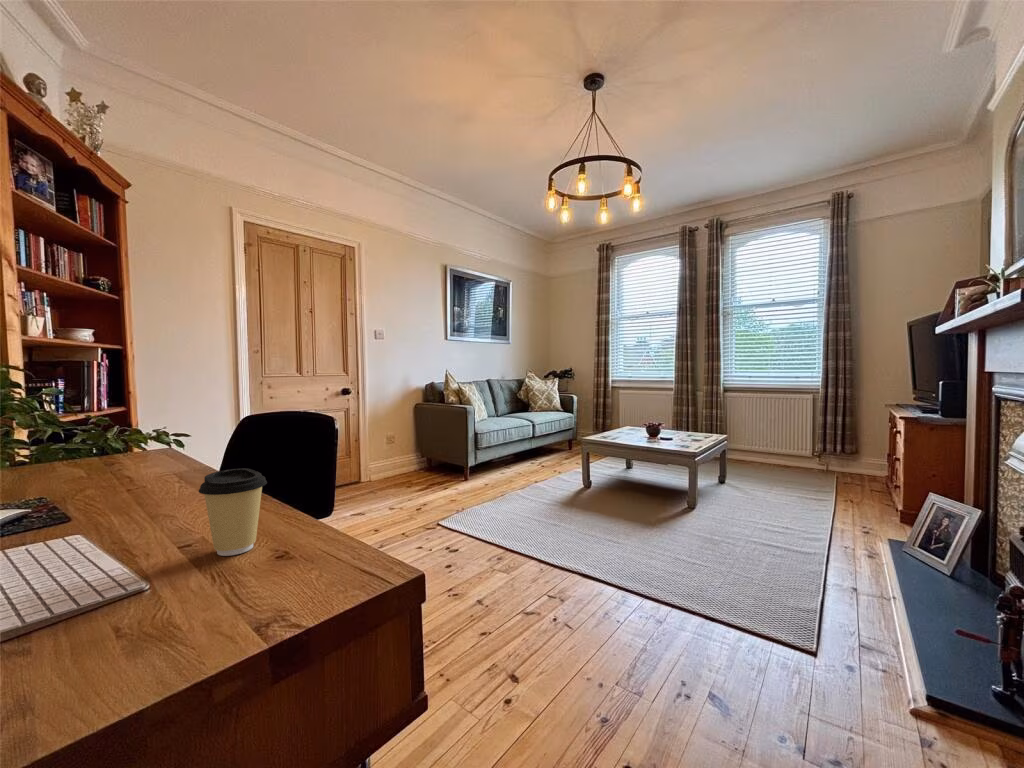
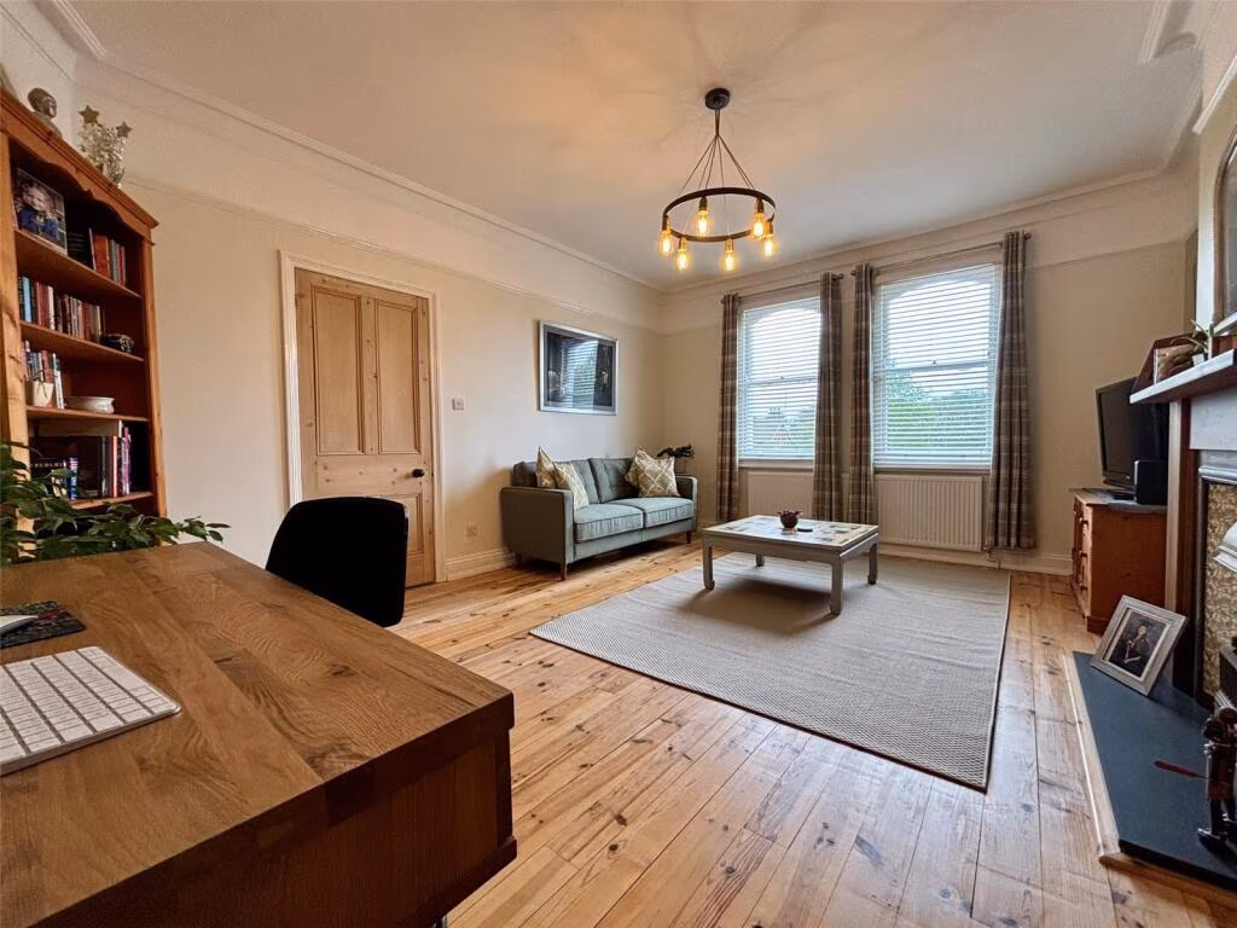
- coffee cup [198,468,268,557]
